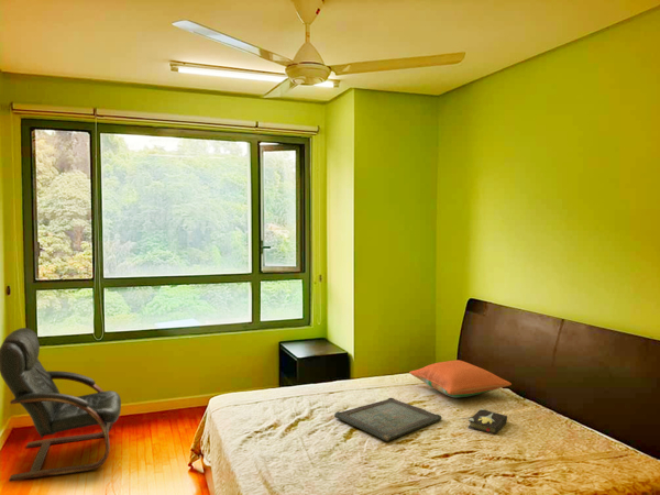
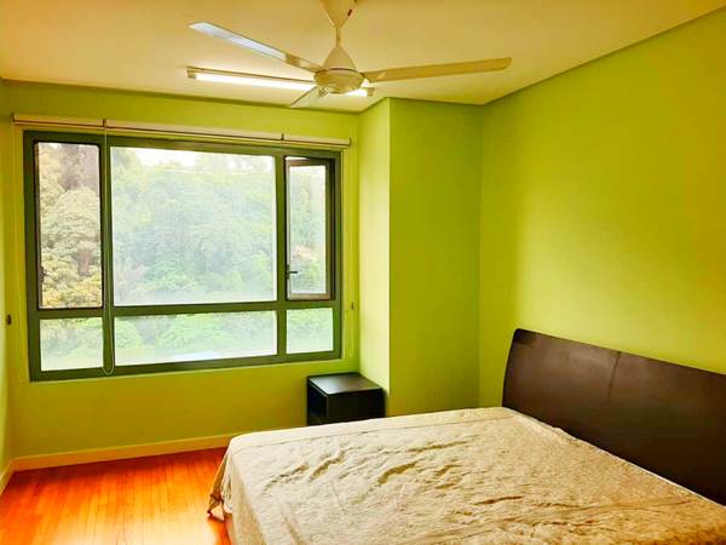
- armchair [0,327,122,483]
- hardback book [468,408,508,436]
- pillow [408,359,513,398]
- serving tray [333,397,442,442]
